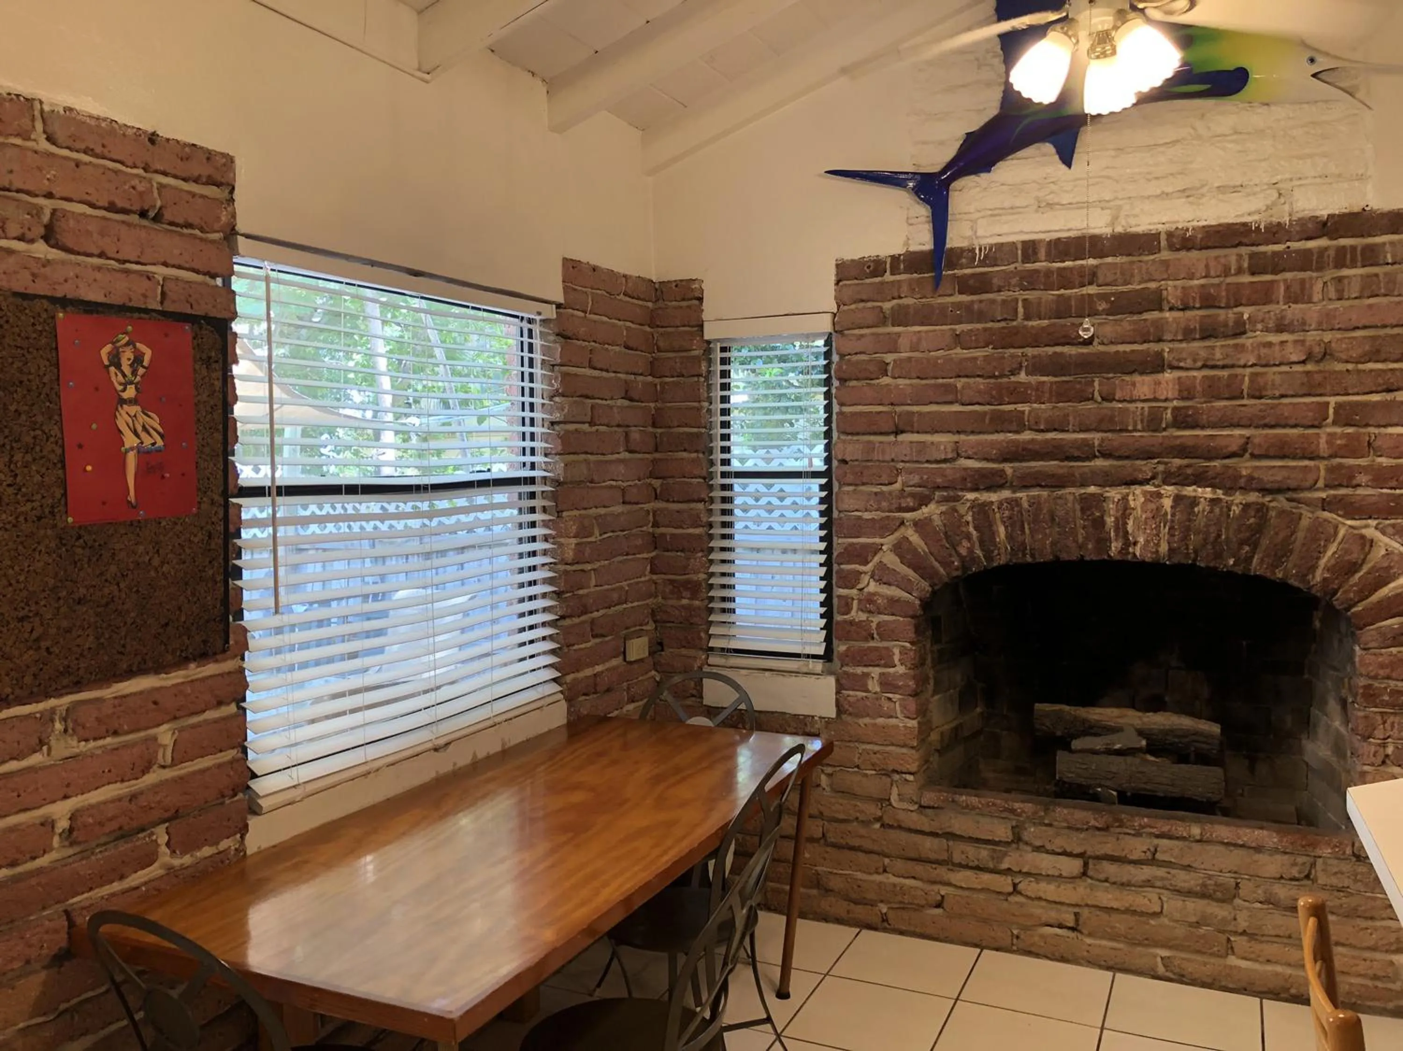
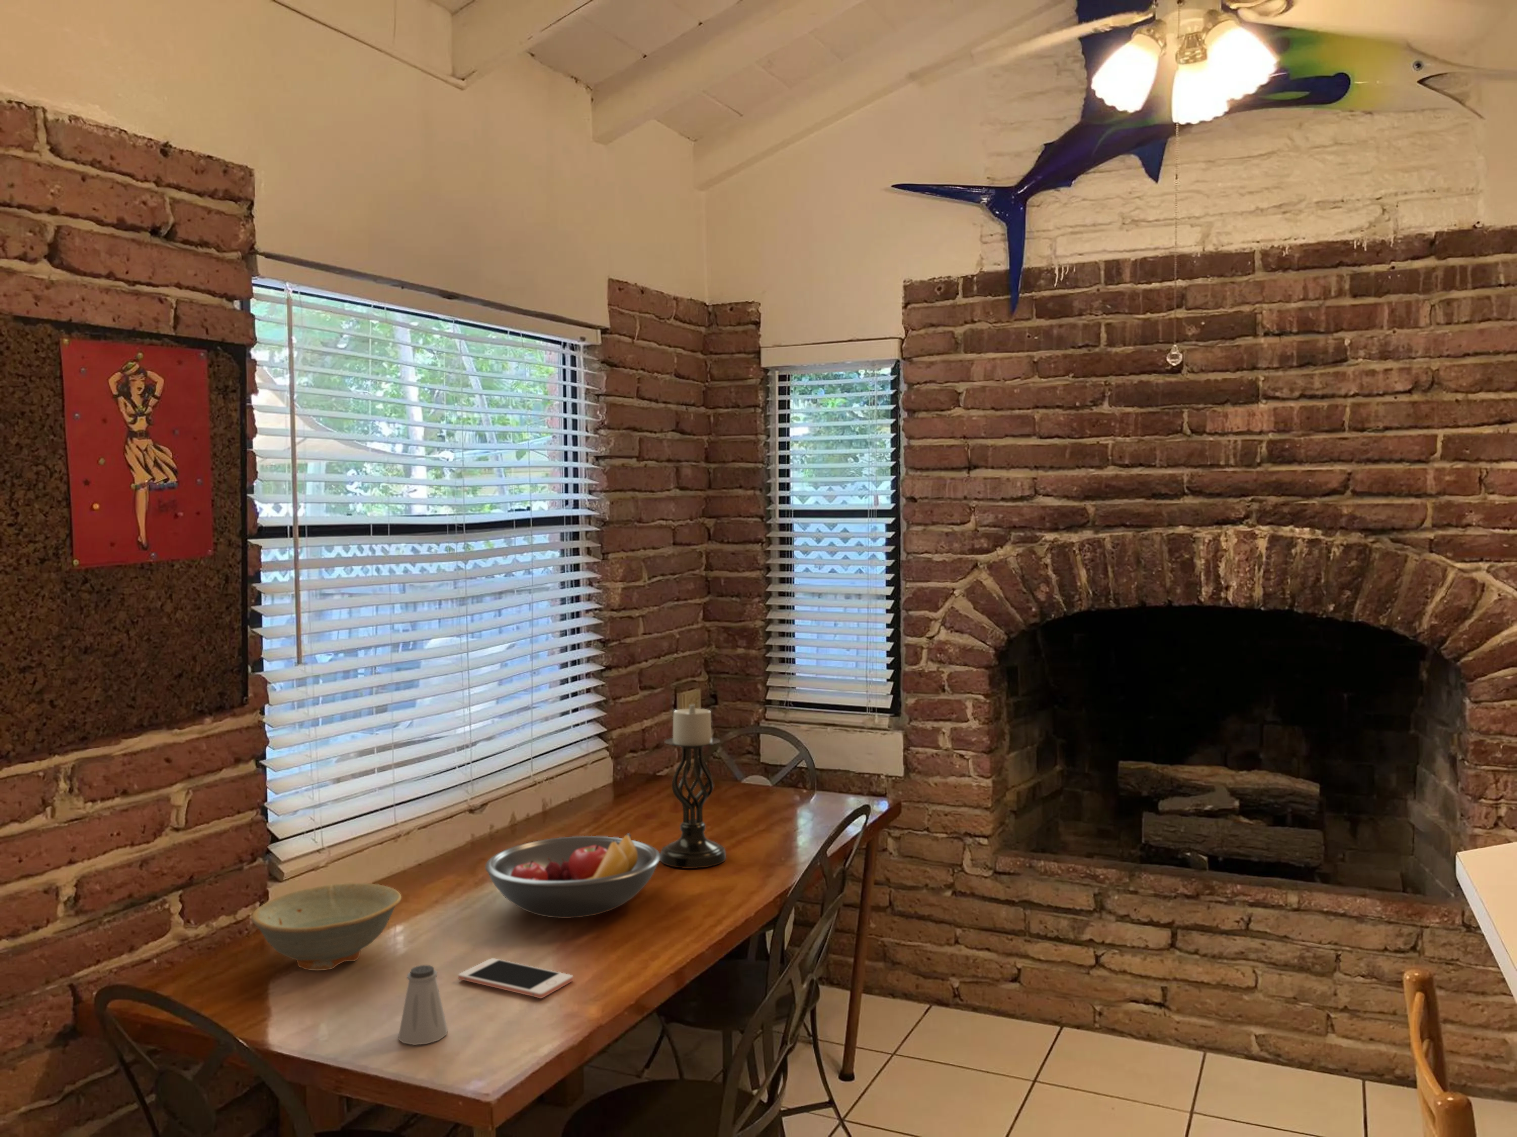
+ dish [251,883,403,971]
+ saltshaker [398,965,448,1045]
+ candle holder [659,703,726,868]
+ fruit bowl [485,832,661,918]
+ cell phone [457,958,573,998]
